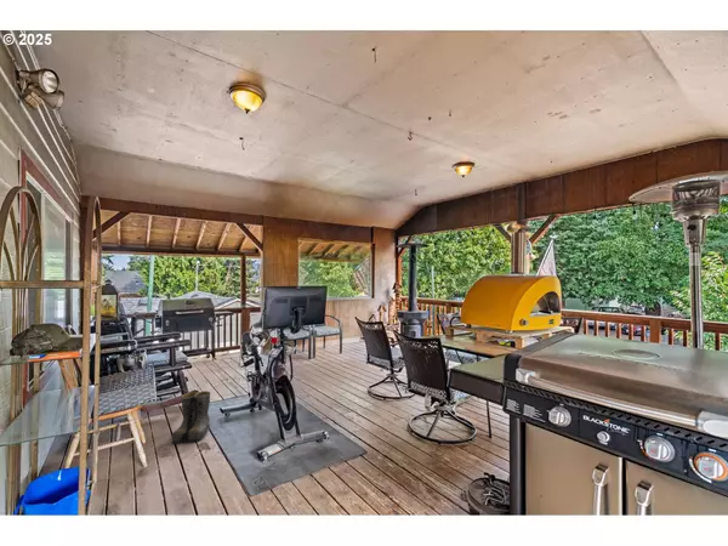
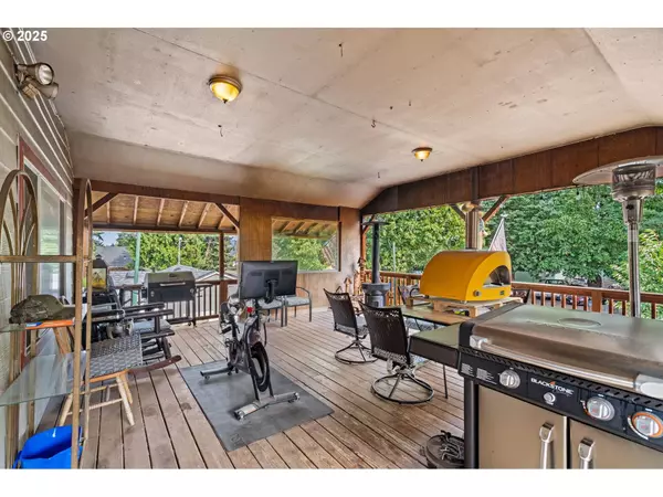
- boots [171,389,211,445]
